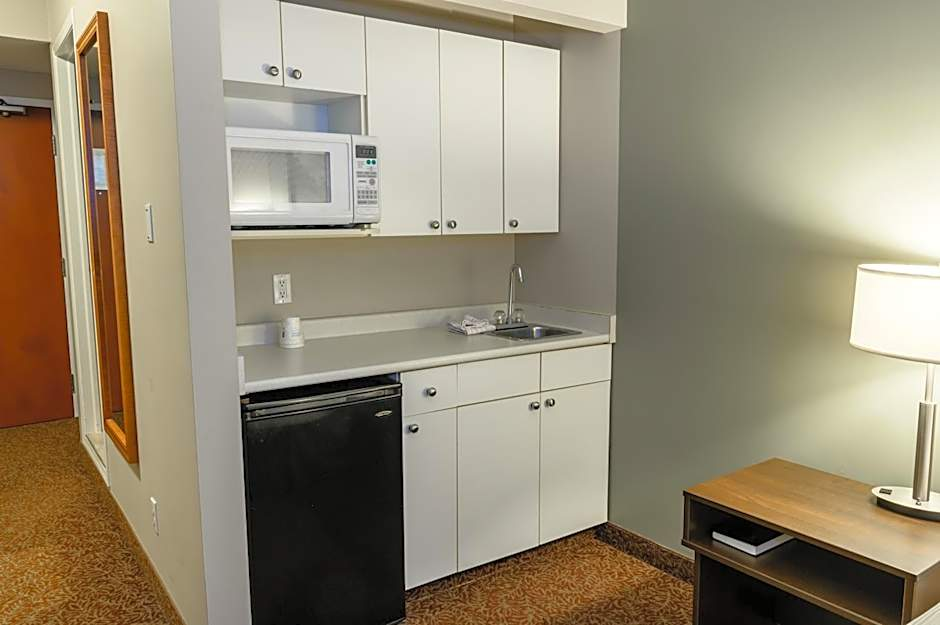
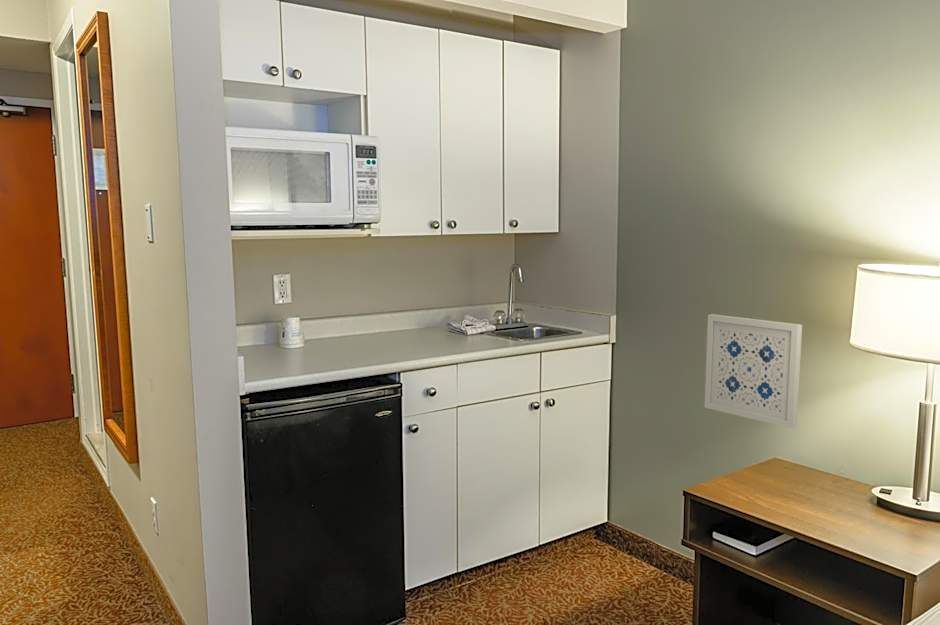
+ wall art [703,313,803,429]
